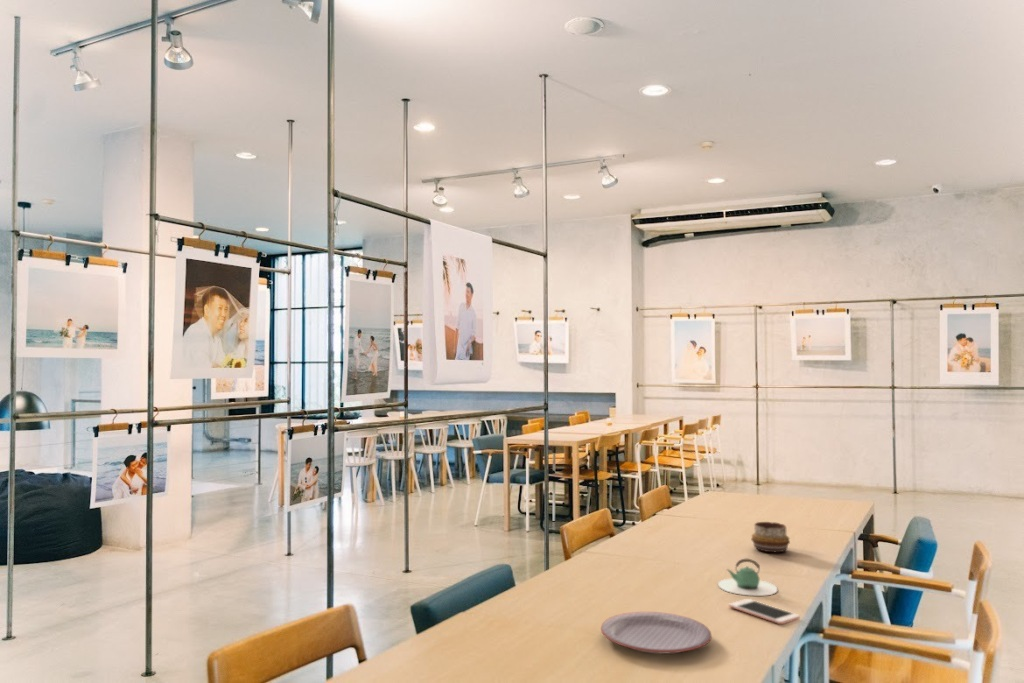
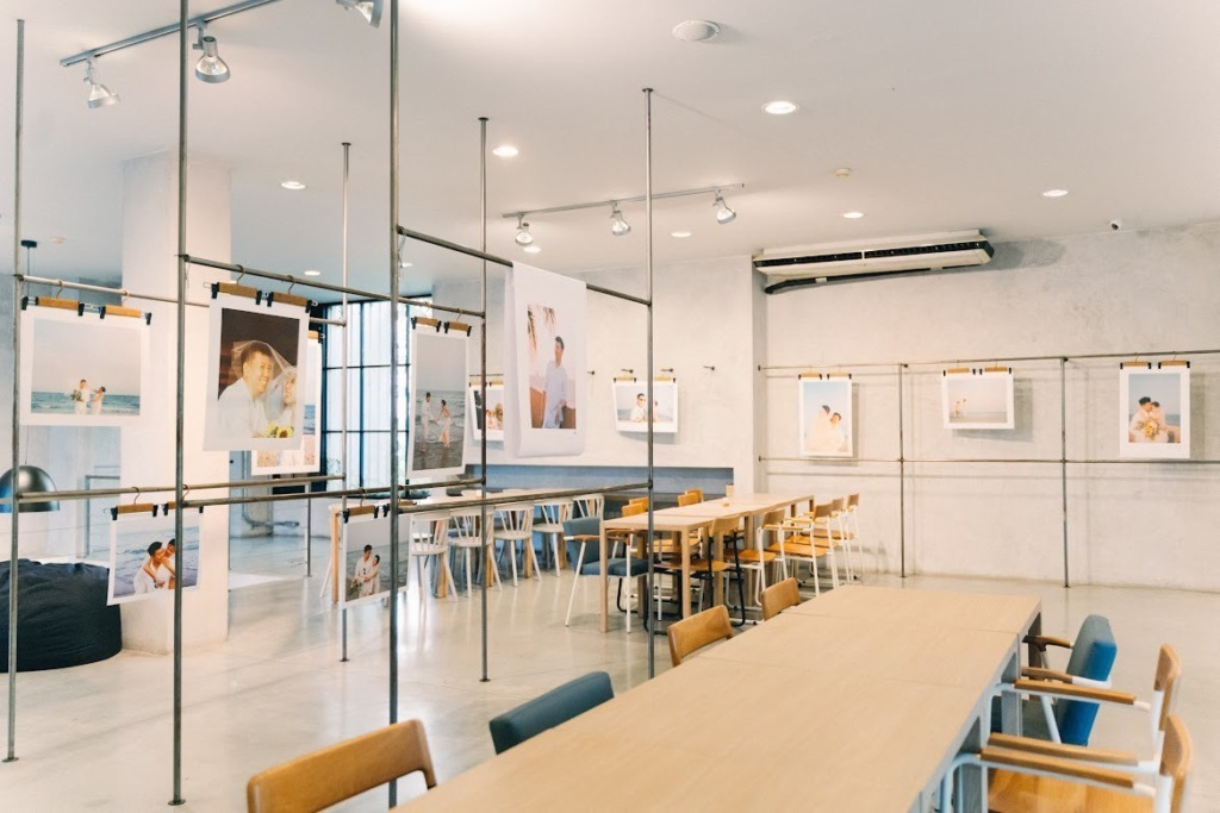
- cell phone [728,598,801,625]
- decorative bowl [750,521,791,553]
- plate [600,611,713,654]
- teapot [717,558,779,597]
